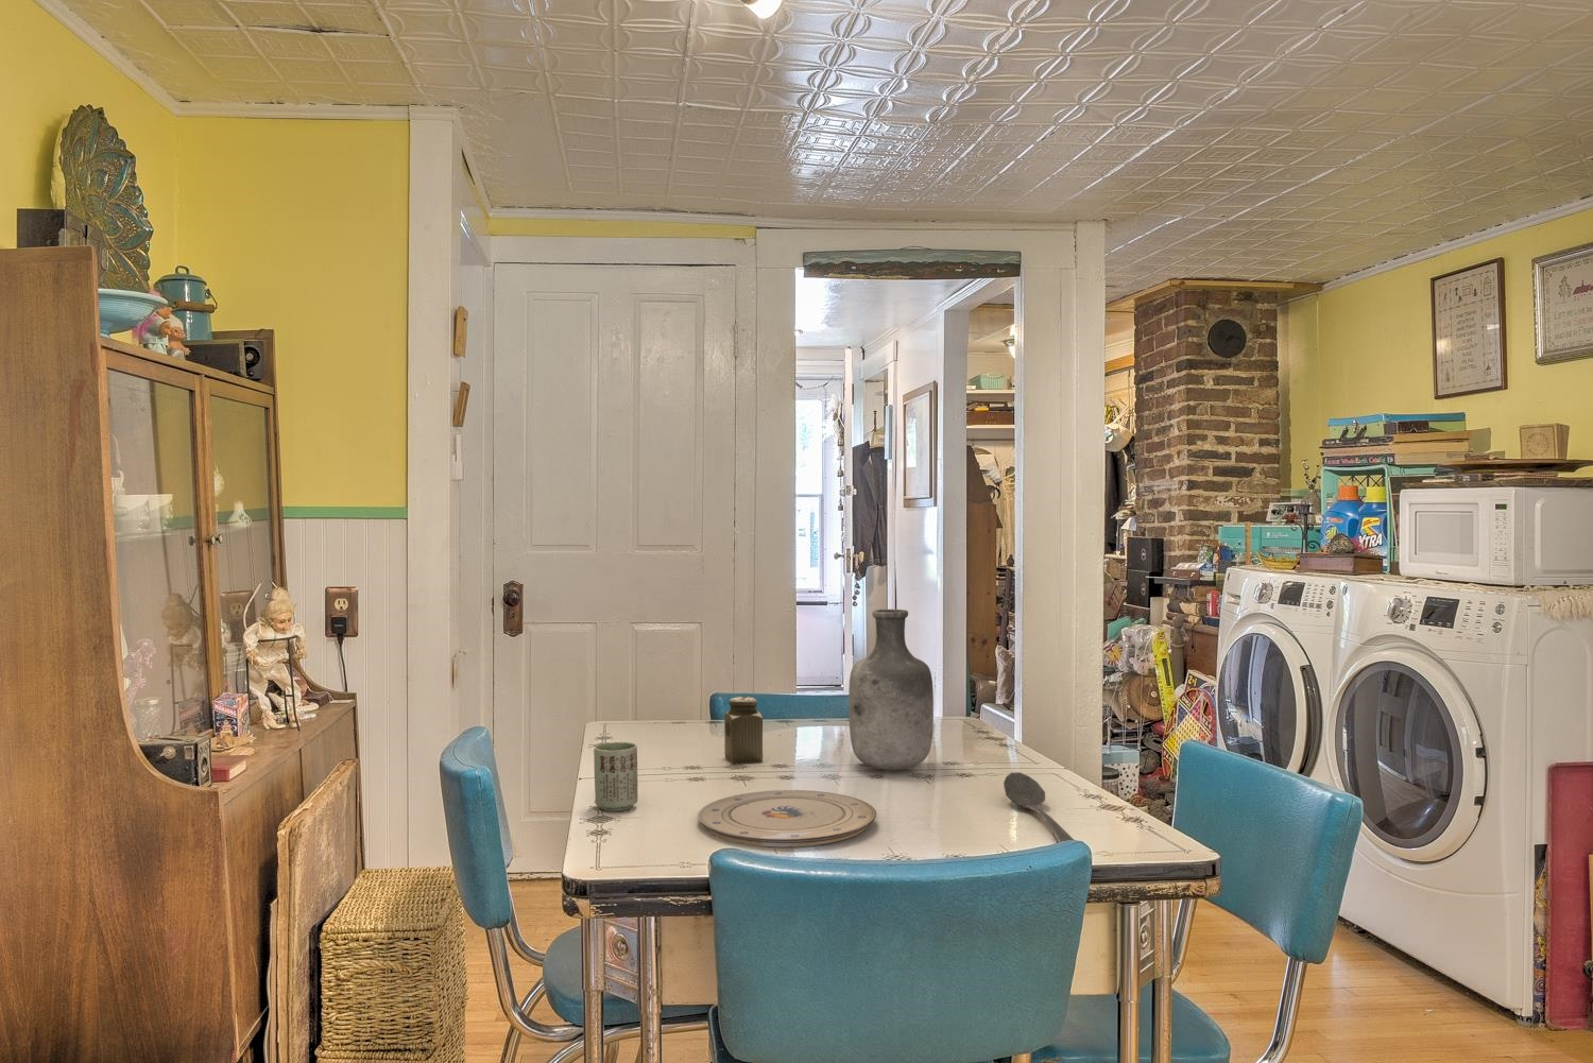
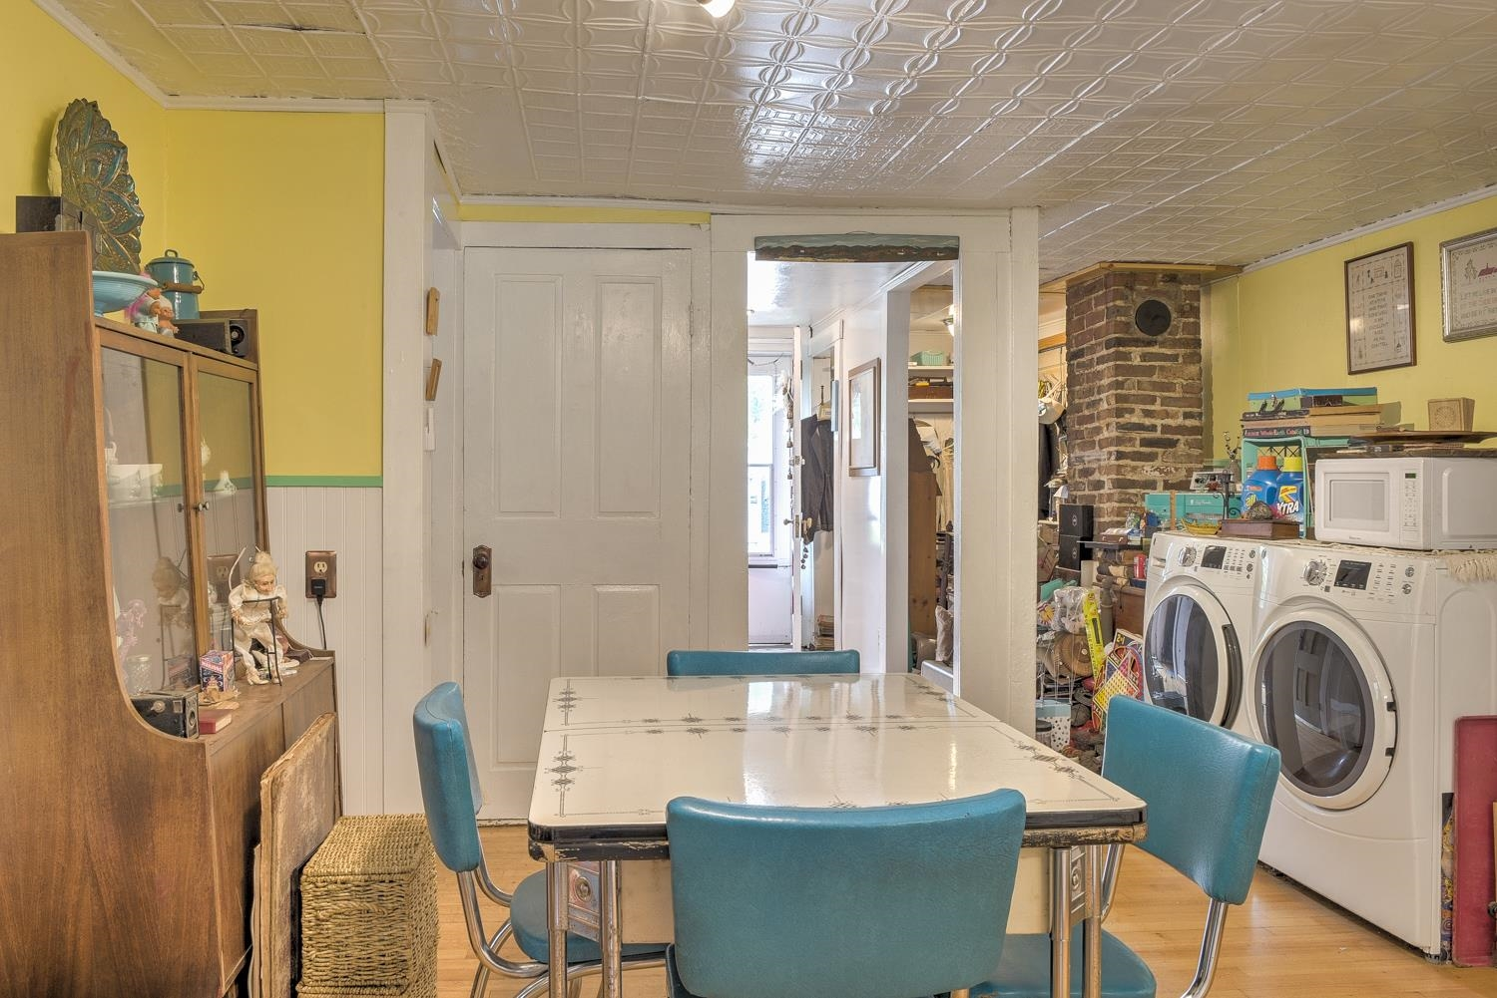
- cup [593,741,639,813]
- plate [696,789,878,848]
- vase [847,609,935,771]
- salt shaker [724,695,764,764]
- stirrer [1002,771,1075,845]
